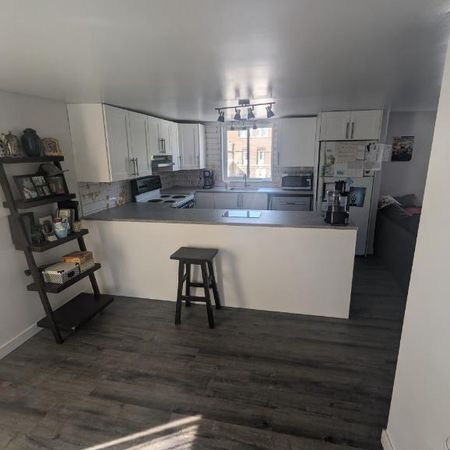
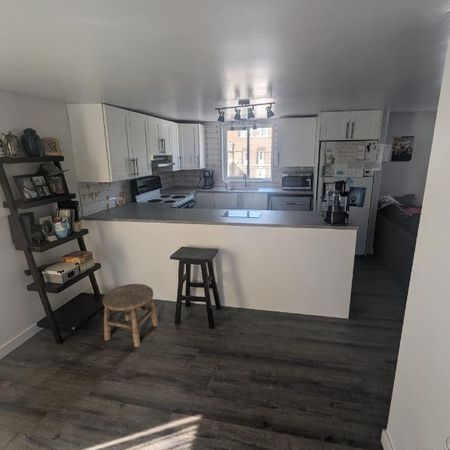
+ stool [102,283,159,348]
